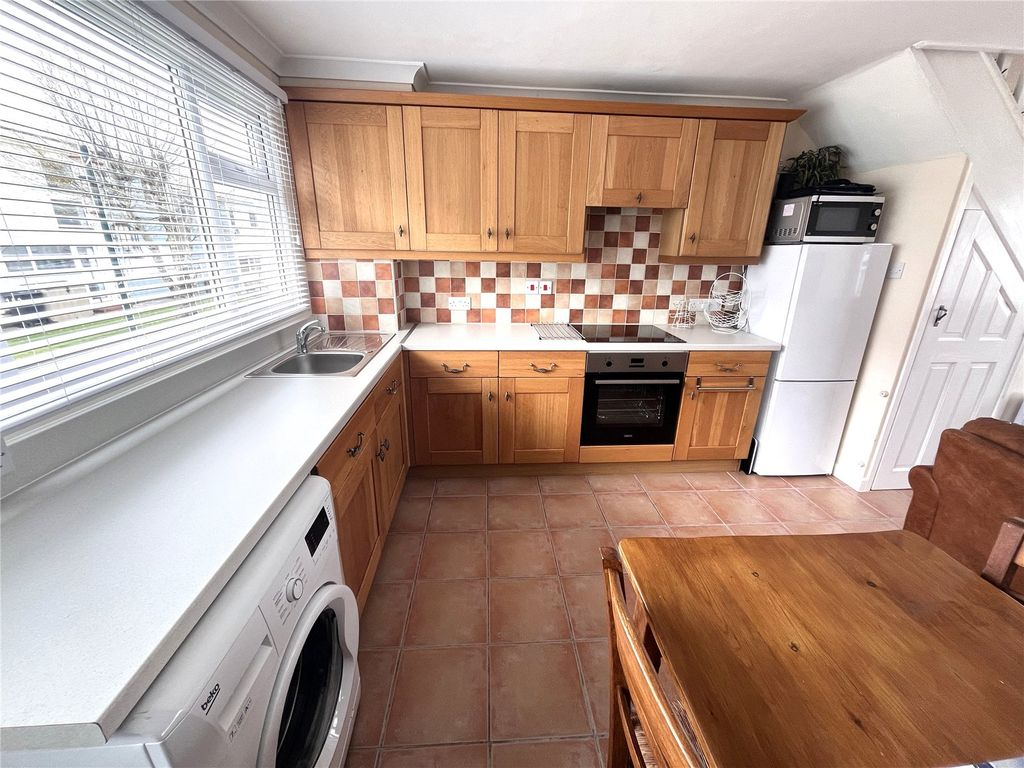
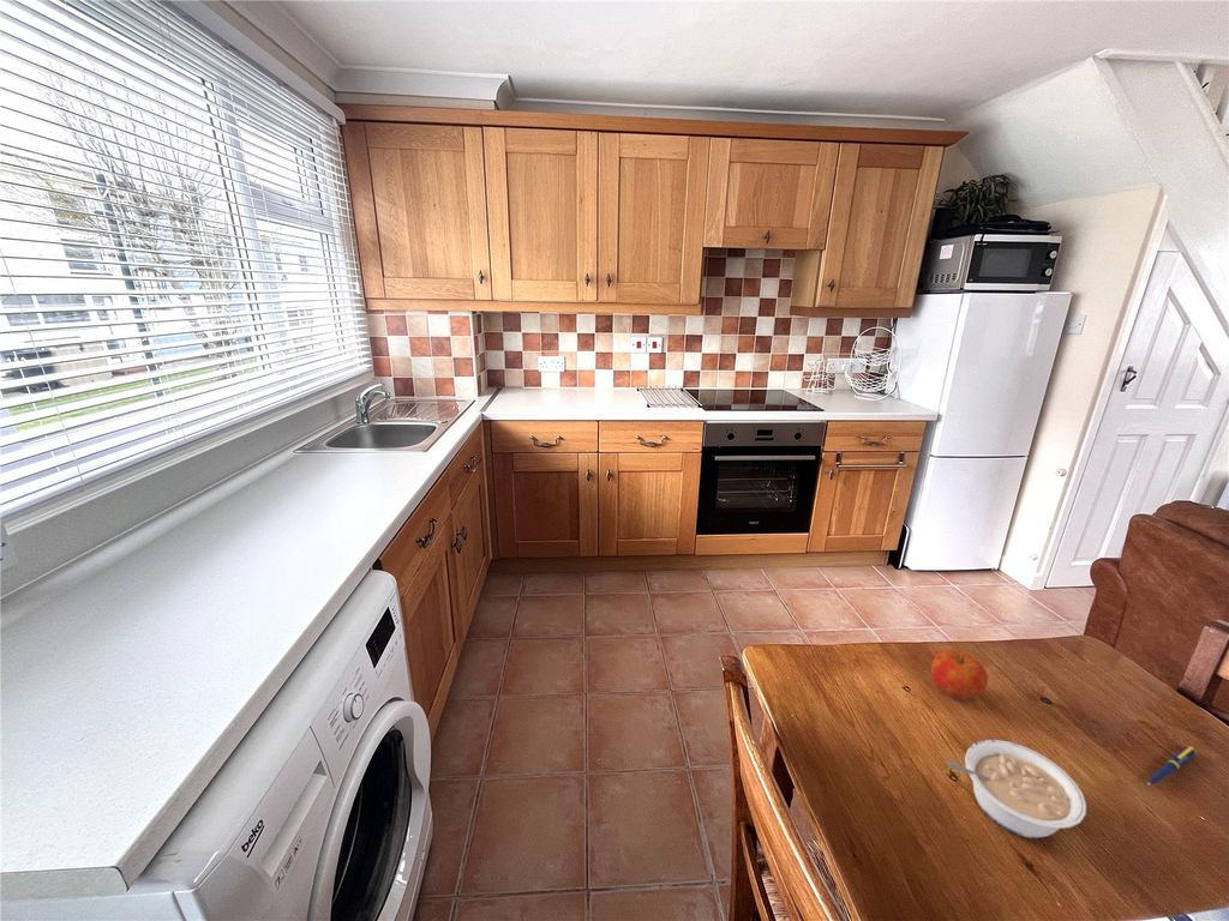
+ legume [946,739,1087,839]
+ apple [930,649,989,700]
+ pen [1147,745,1198,787]
